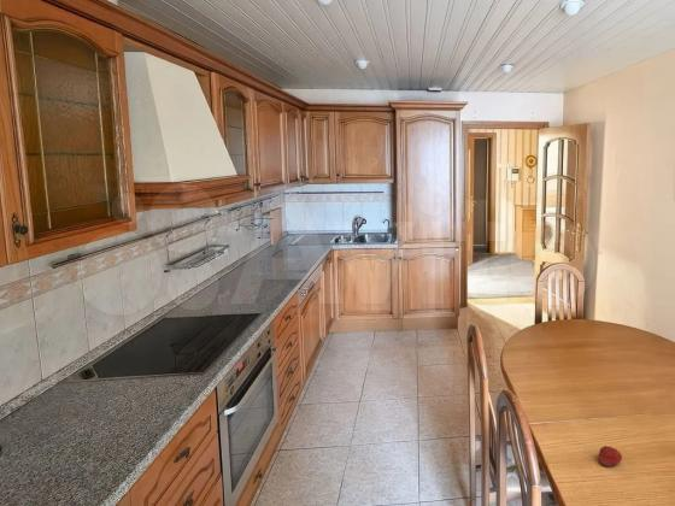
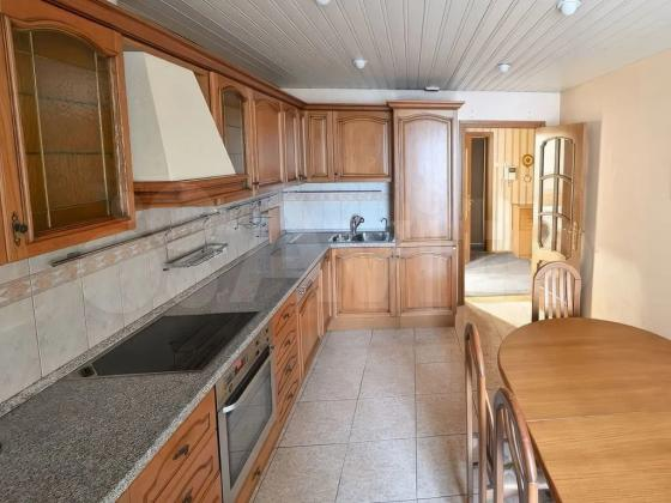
- fruit [598,445,623,467]
